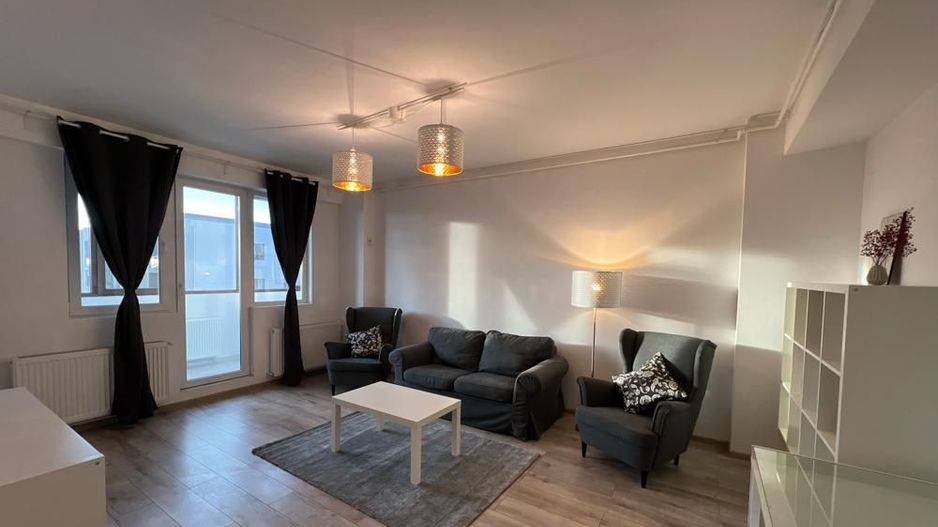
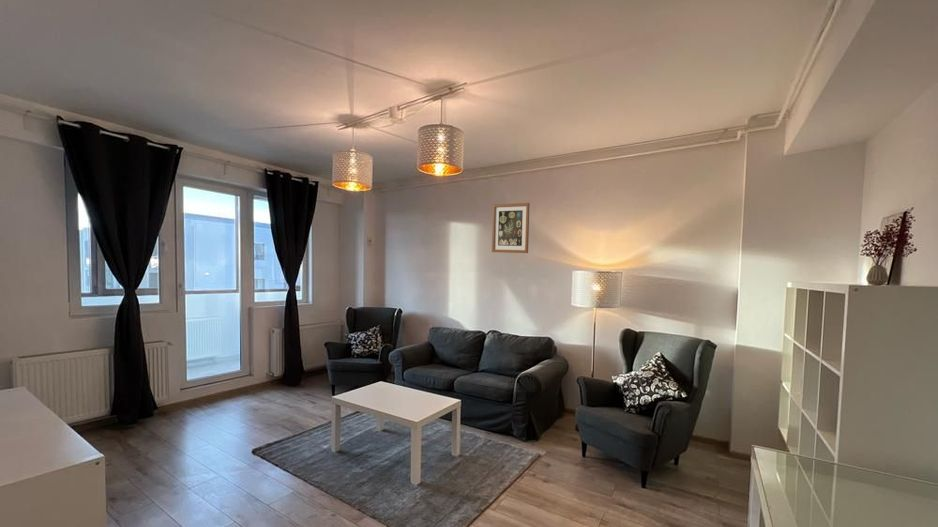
+ wall art [491,202,530,254]
